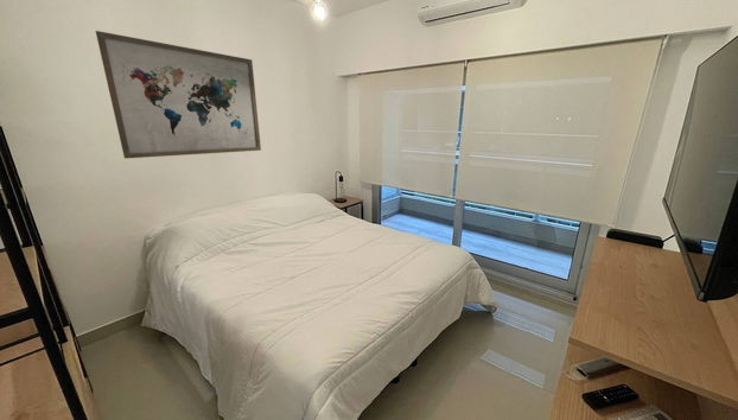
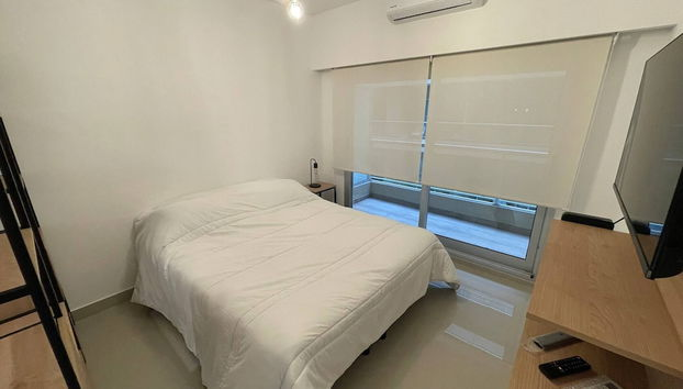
- wall art [95,30,262,160]
